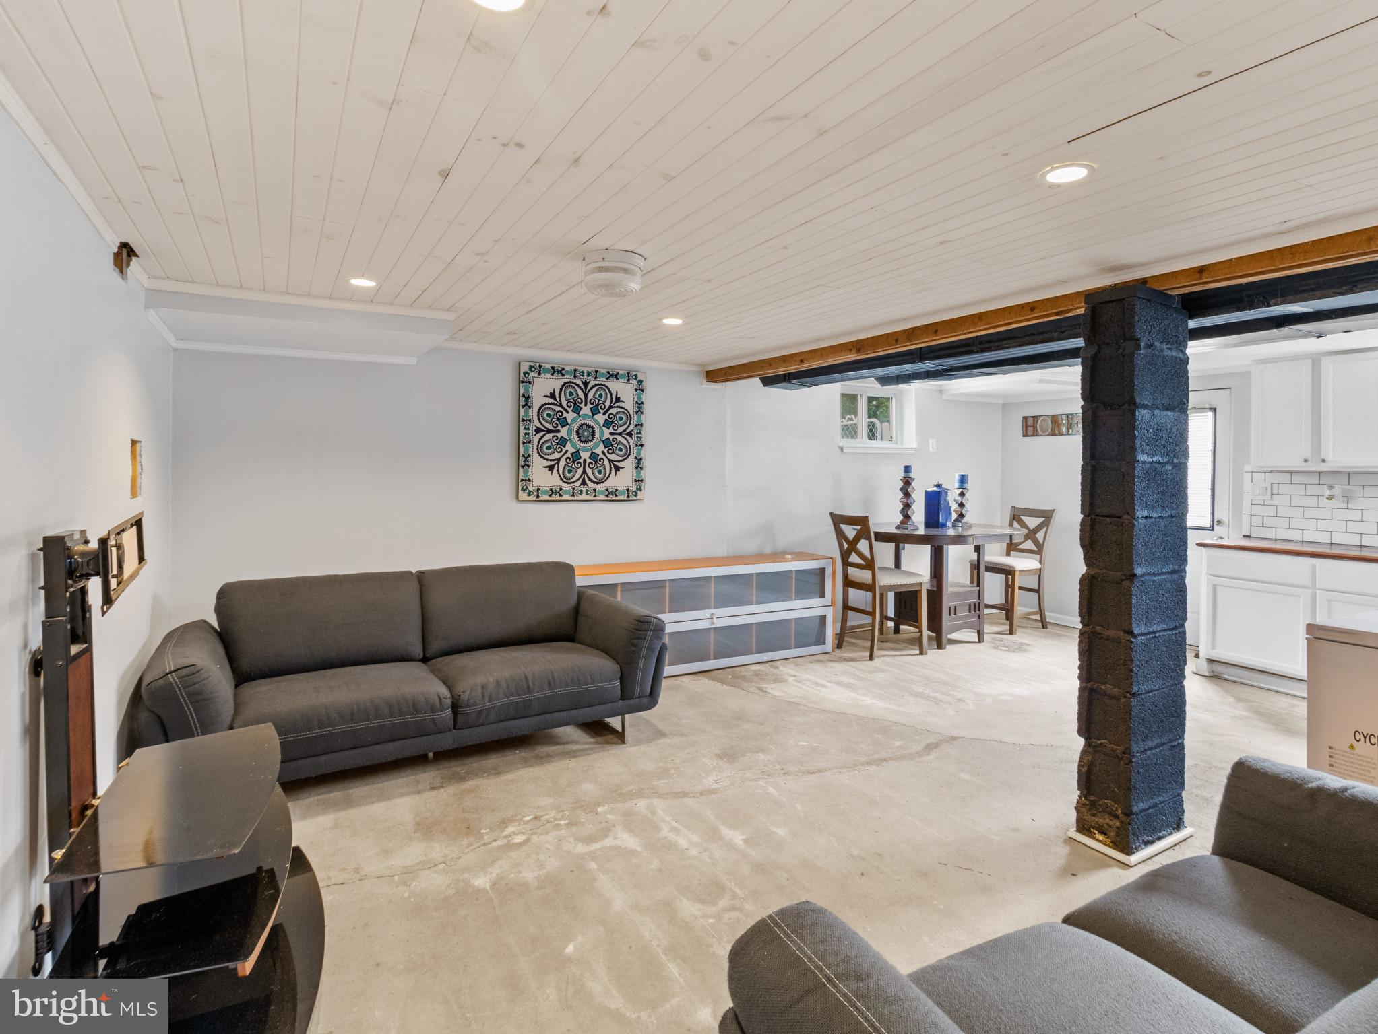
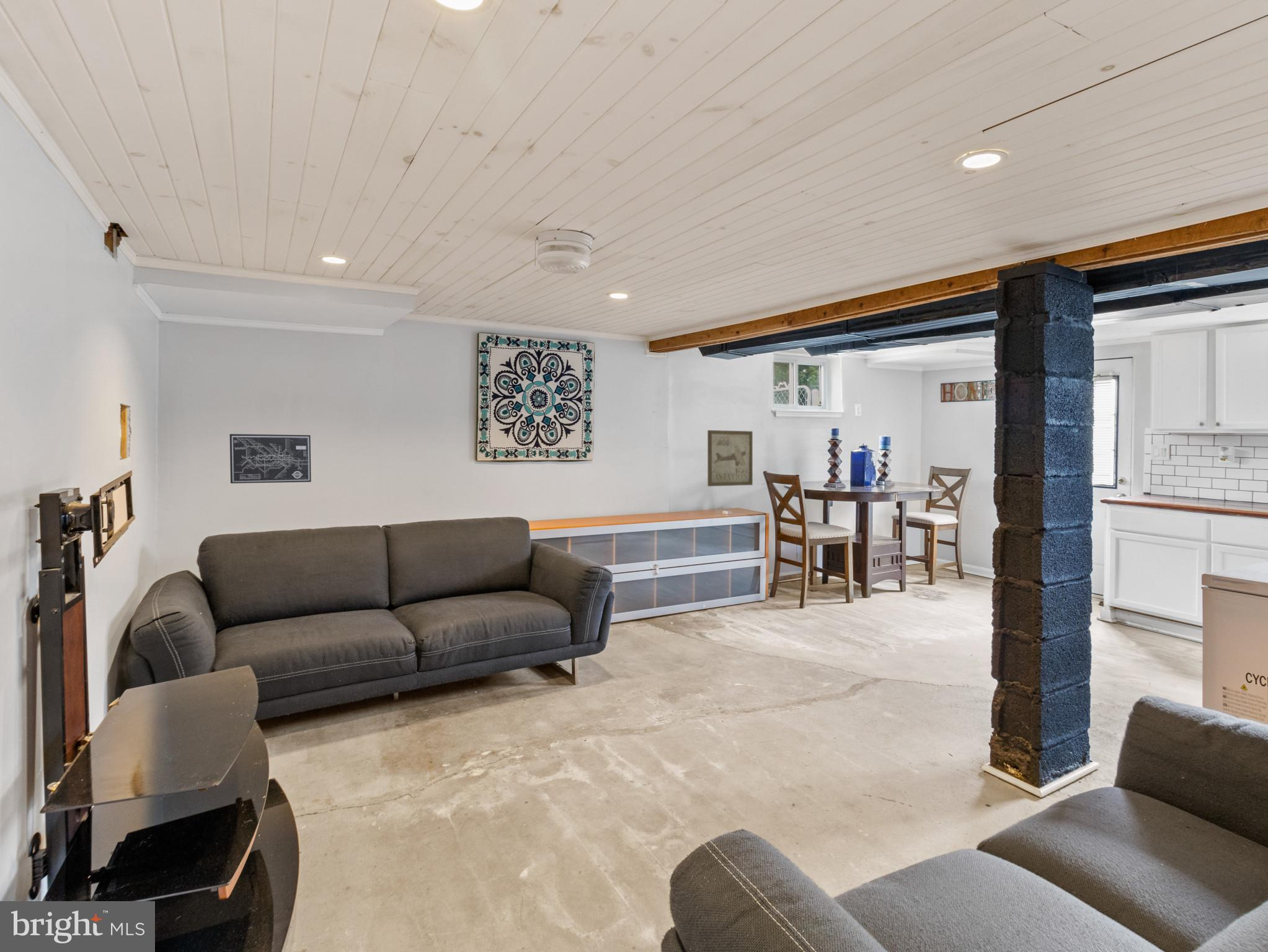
+ wall art [229,433,312,484]
+ wall art [707,430,753,487]
